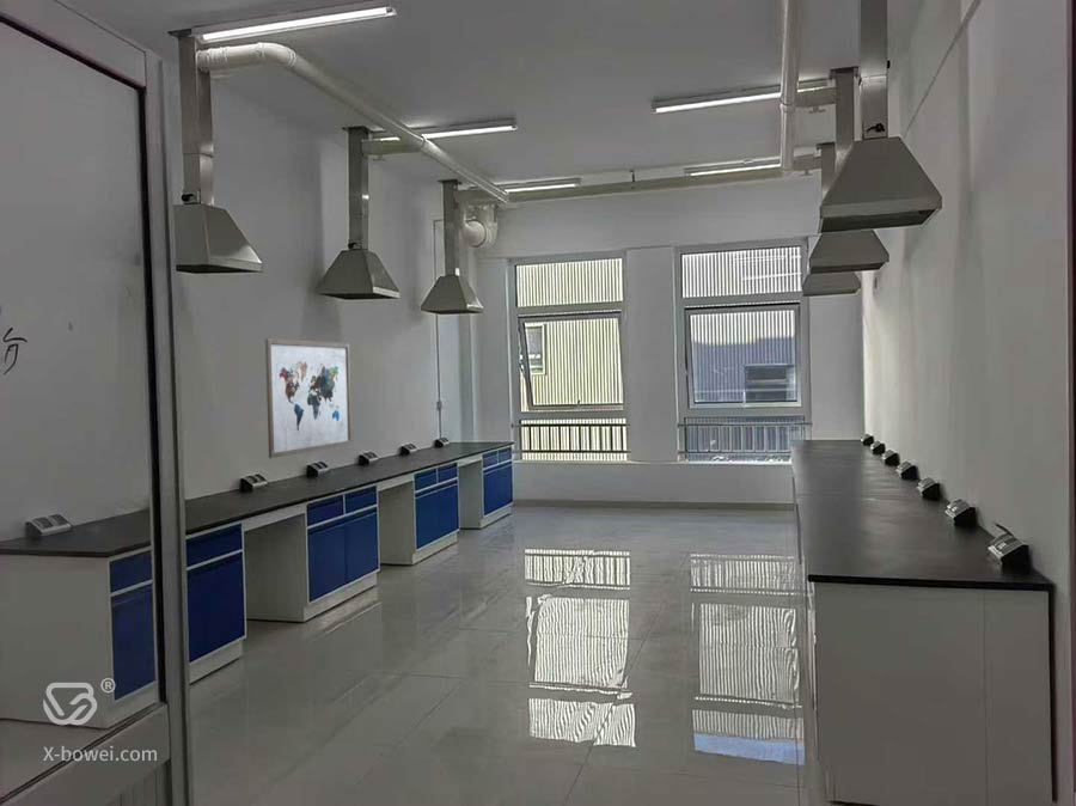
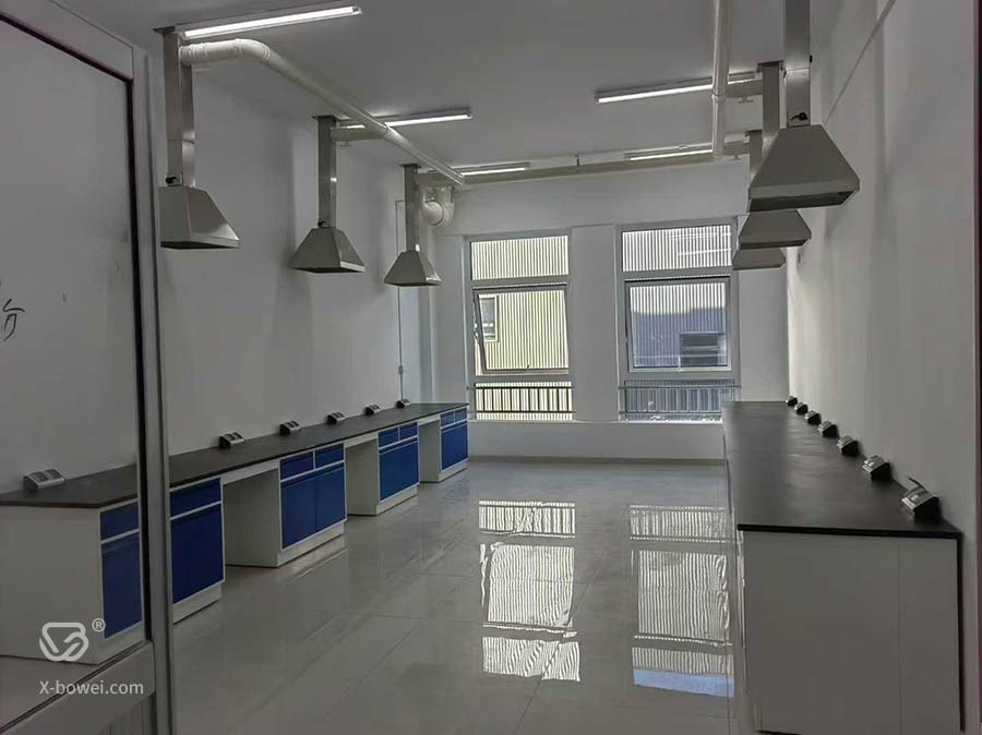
- wall art [264,337,354,459]
